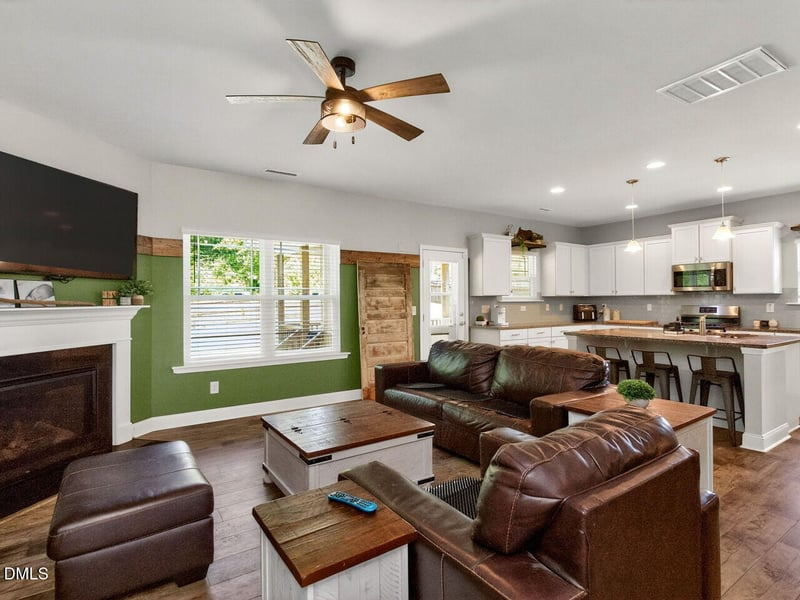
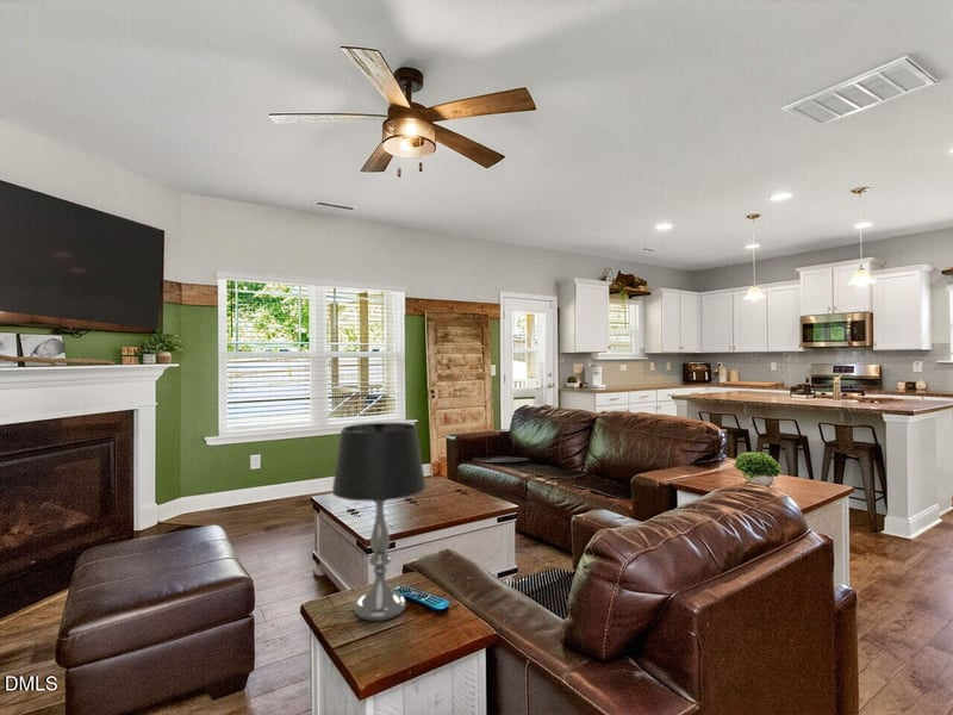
+ table lamp [330,422,428,622]
